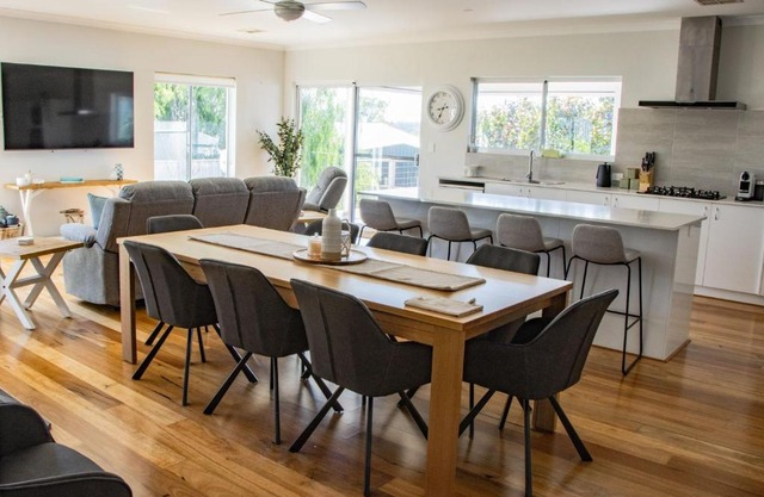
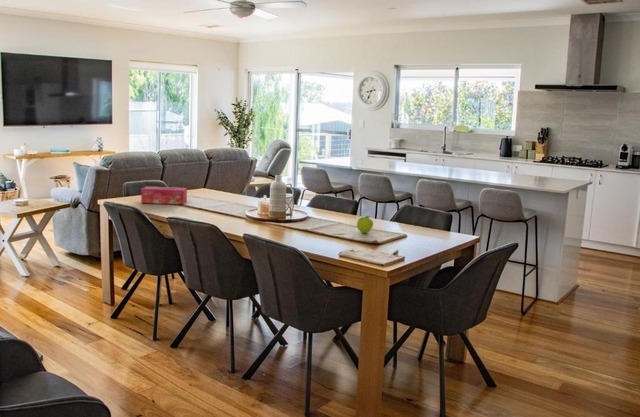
+ tissue box [140,185,188,205]
+ fruit [356,215,374,234]
